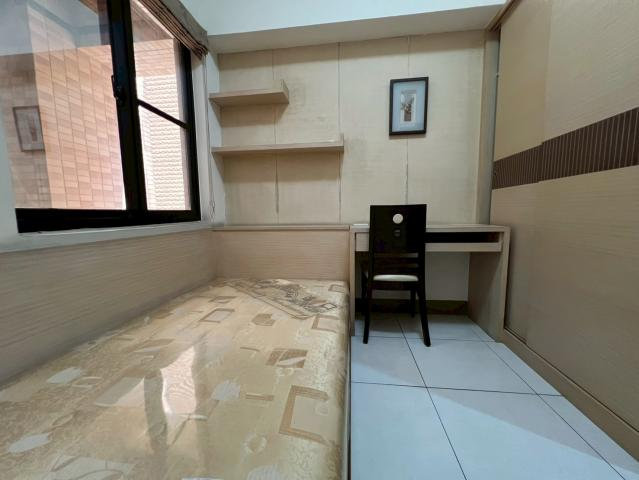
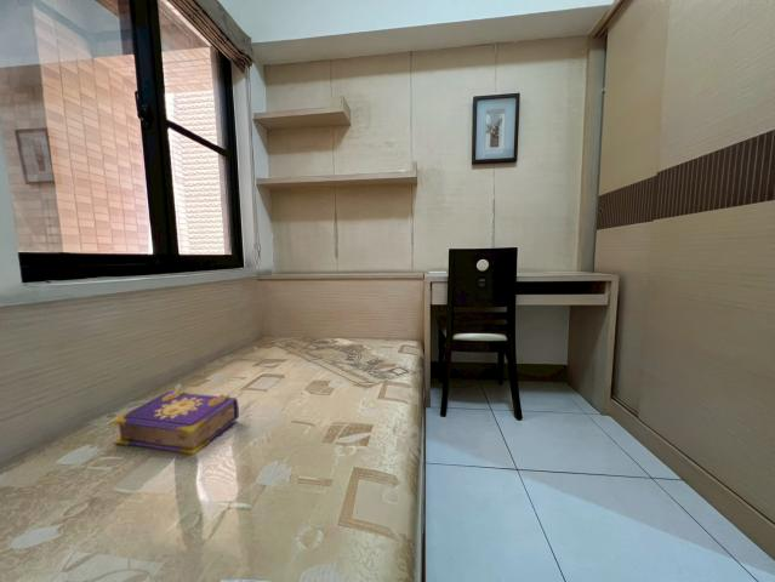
+ book [110,389,240,456]
